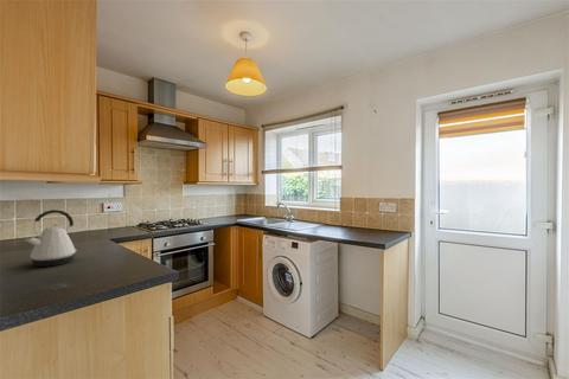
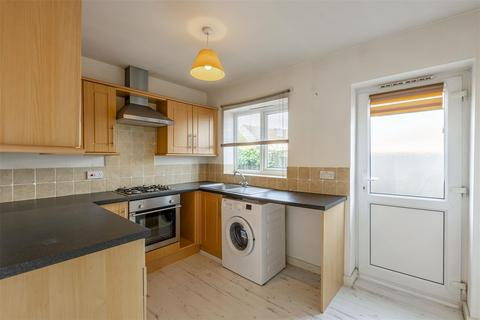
- kettle [25,208,78,268]
